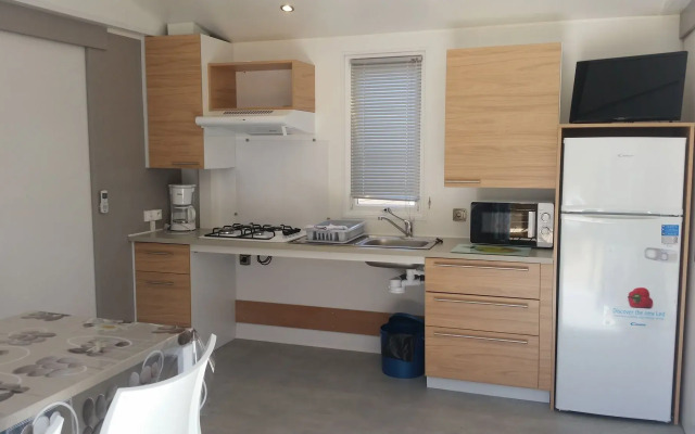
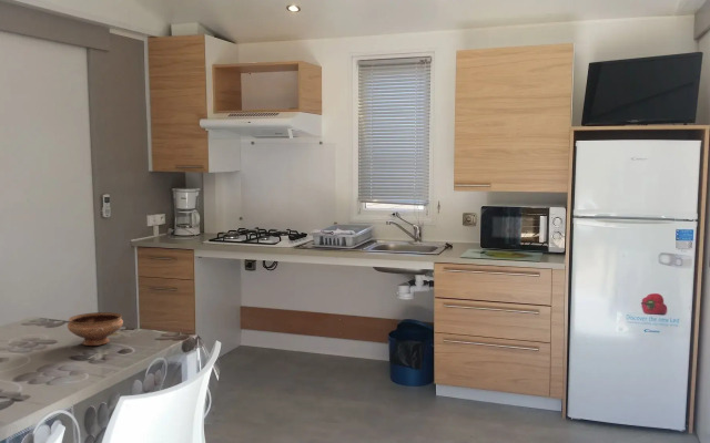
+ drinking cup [67,311,124,347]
